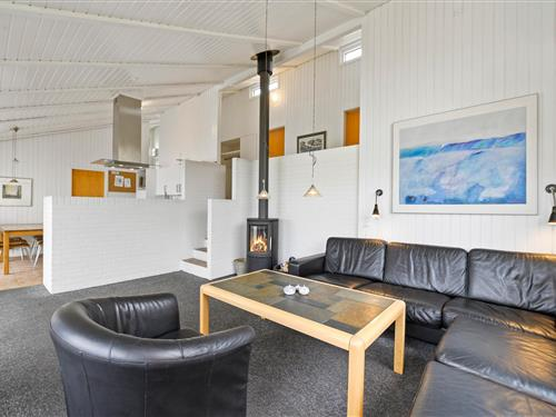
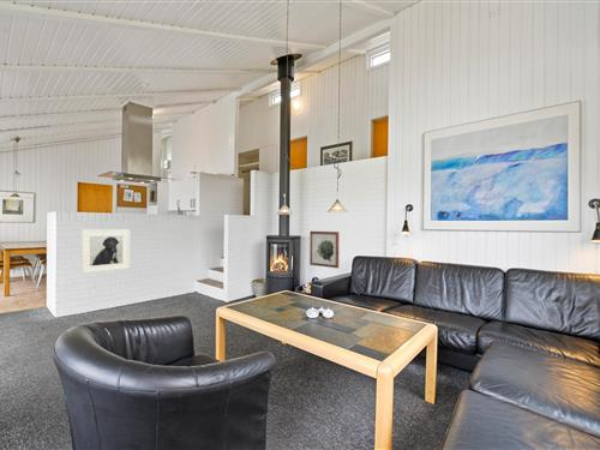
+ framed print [80,228,131,275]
+ wall art [308,230,340,269]
